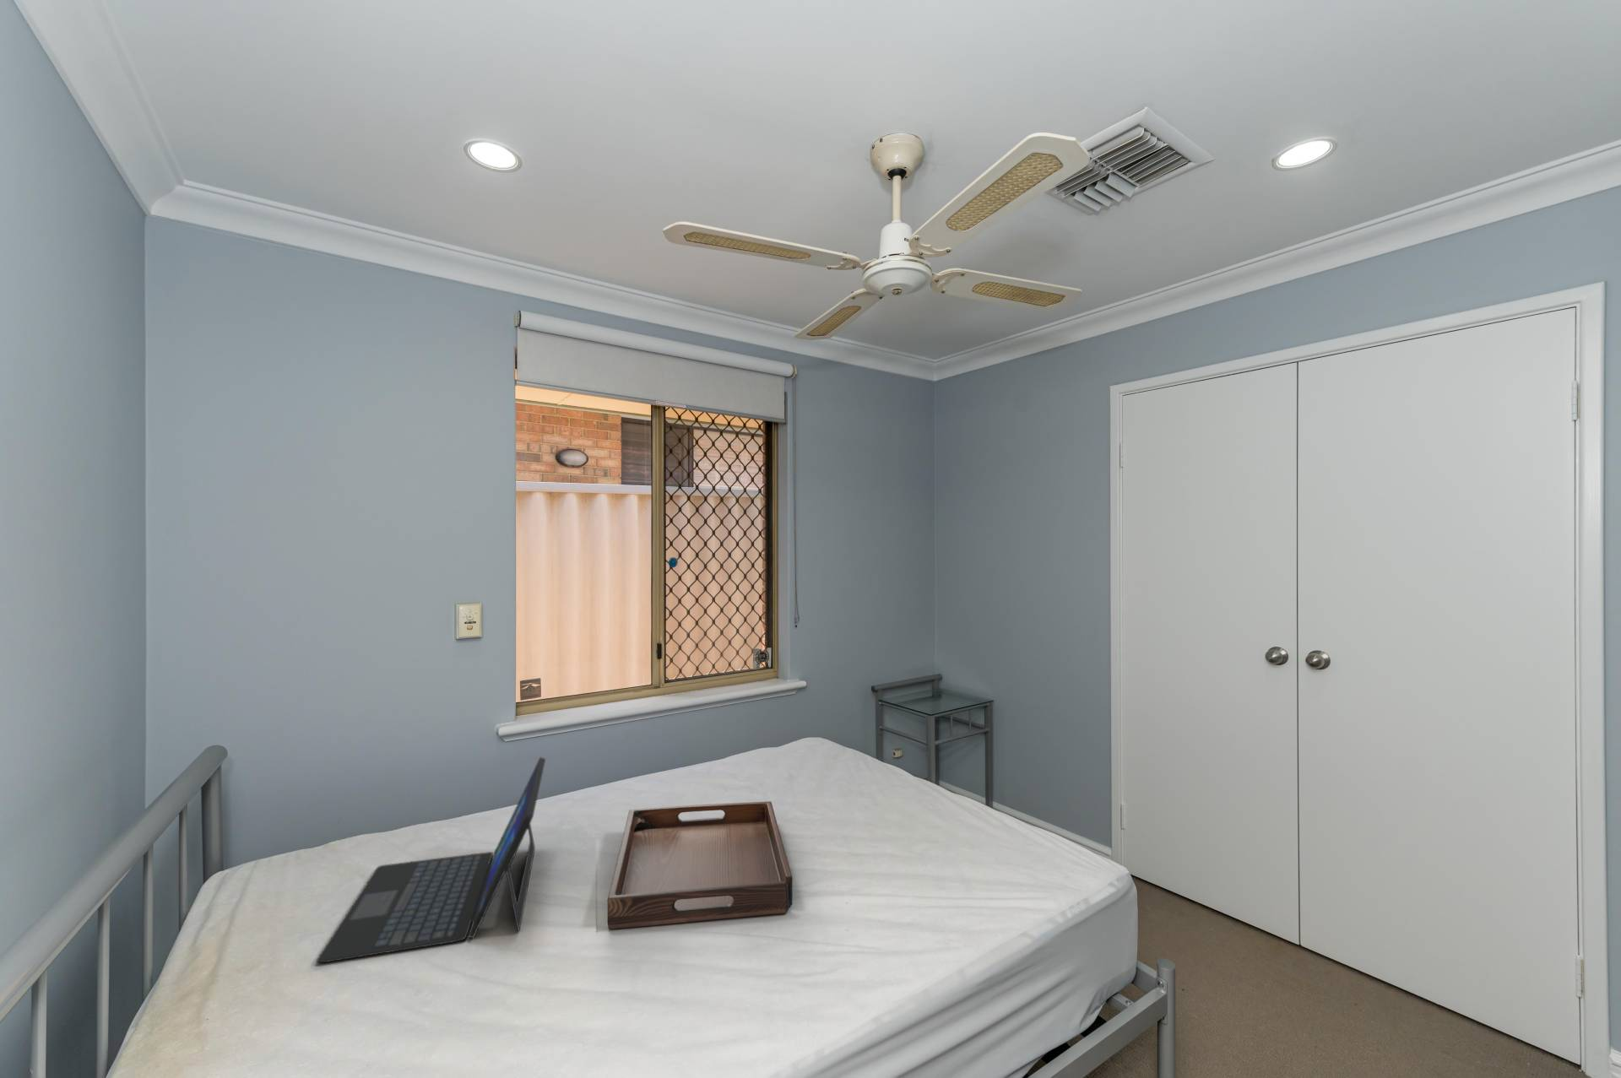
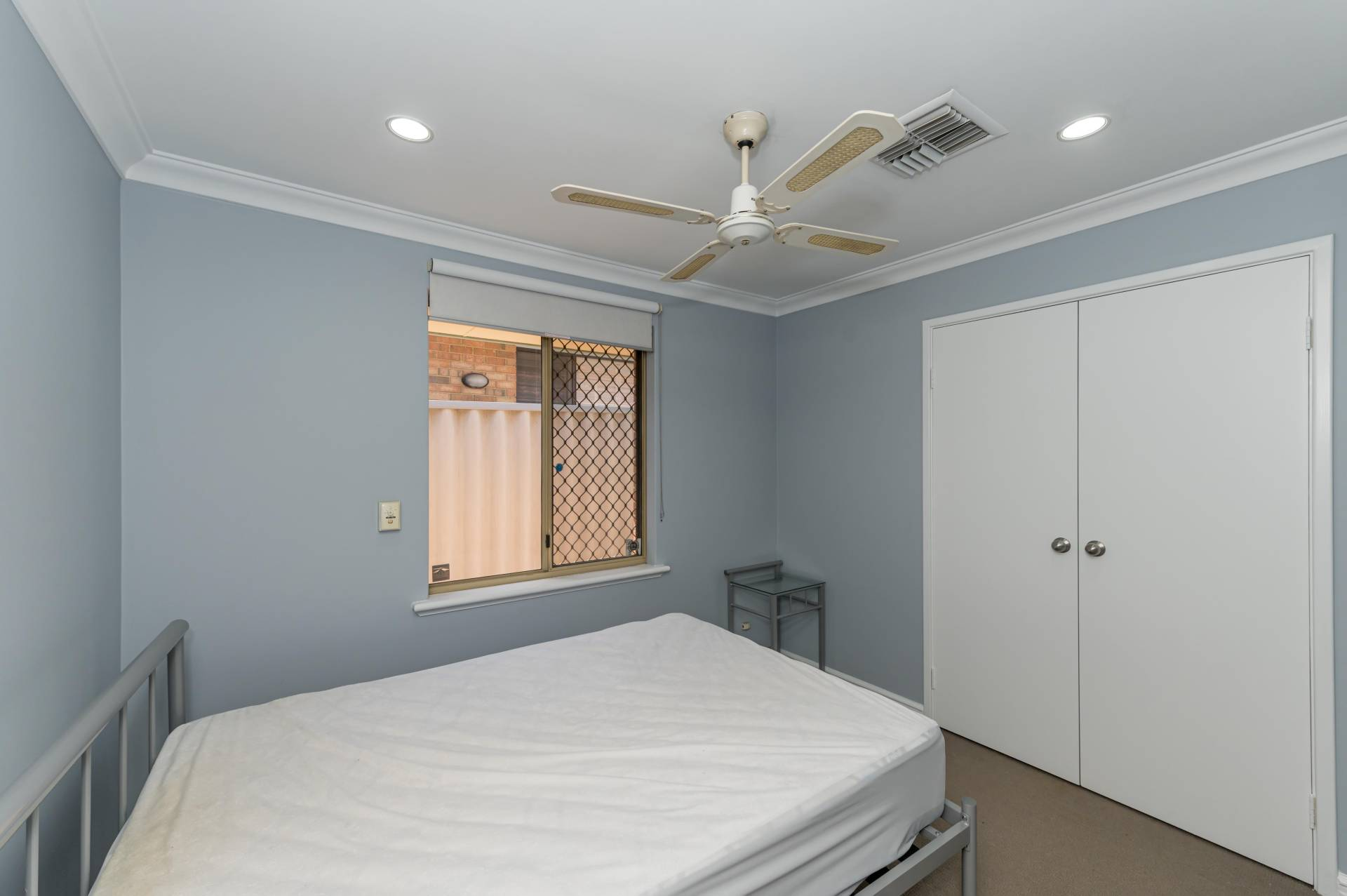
- serving tray [607,800,793,930]
- laptop [315,757,546,964]
